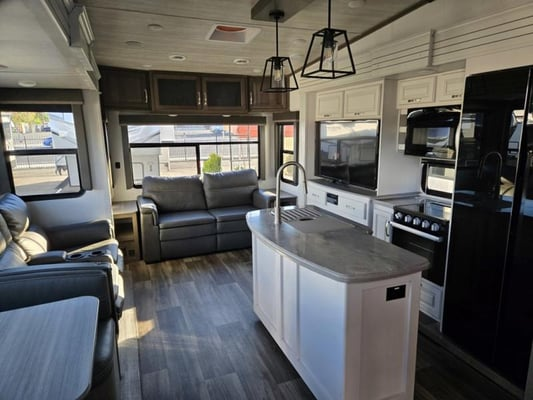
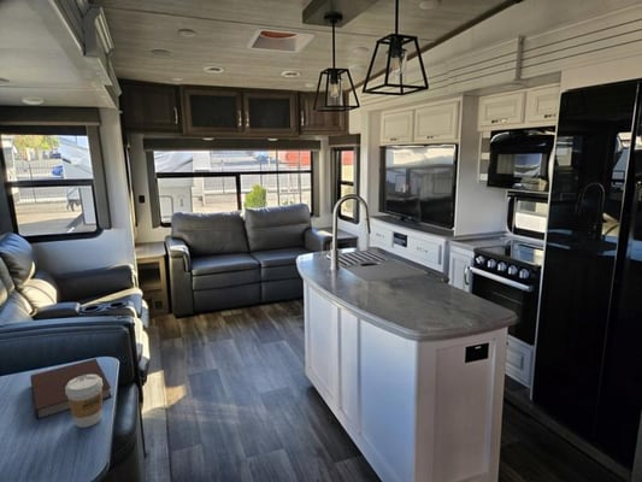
+ coffee cup [65,375,104,429]
+ notebook [29,358,113,421]
